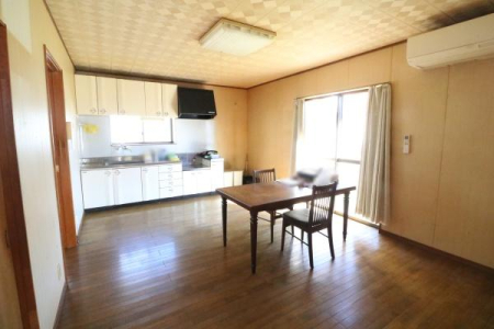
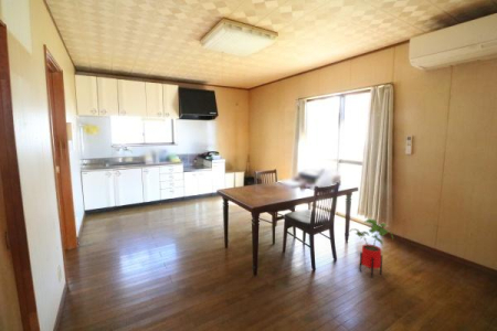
+ house plant [349,217,394,279]
